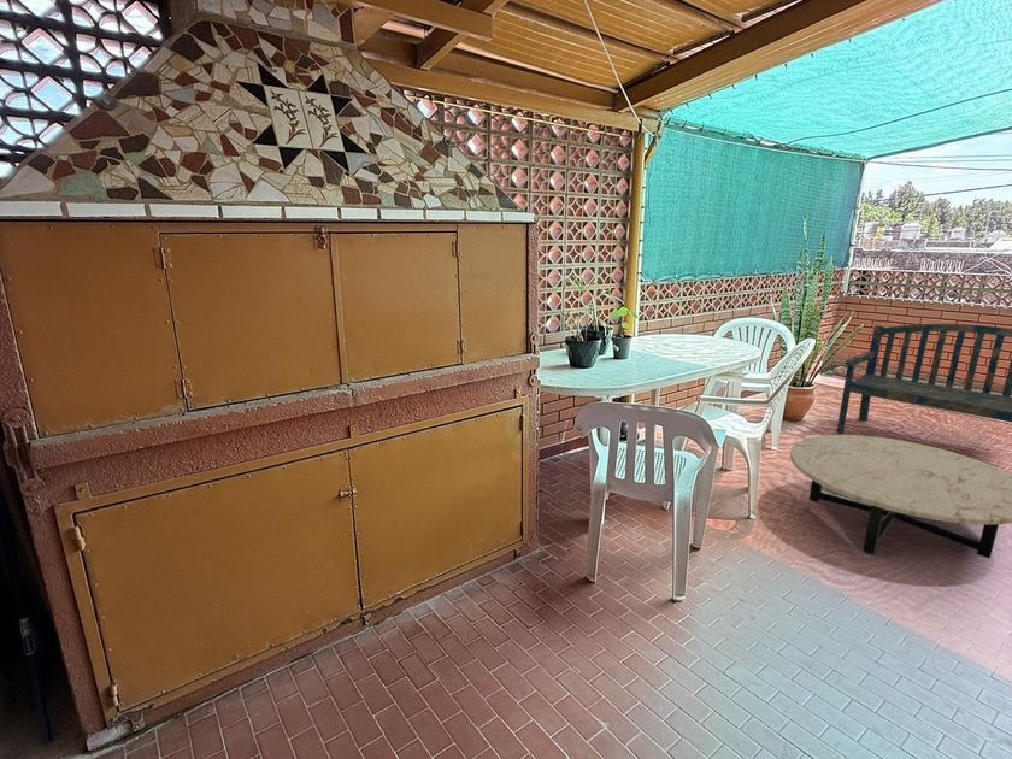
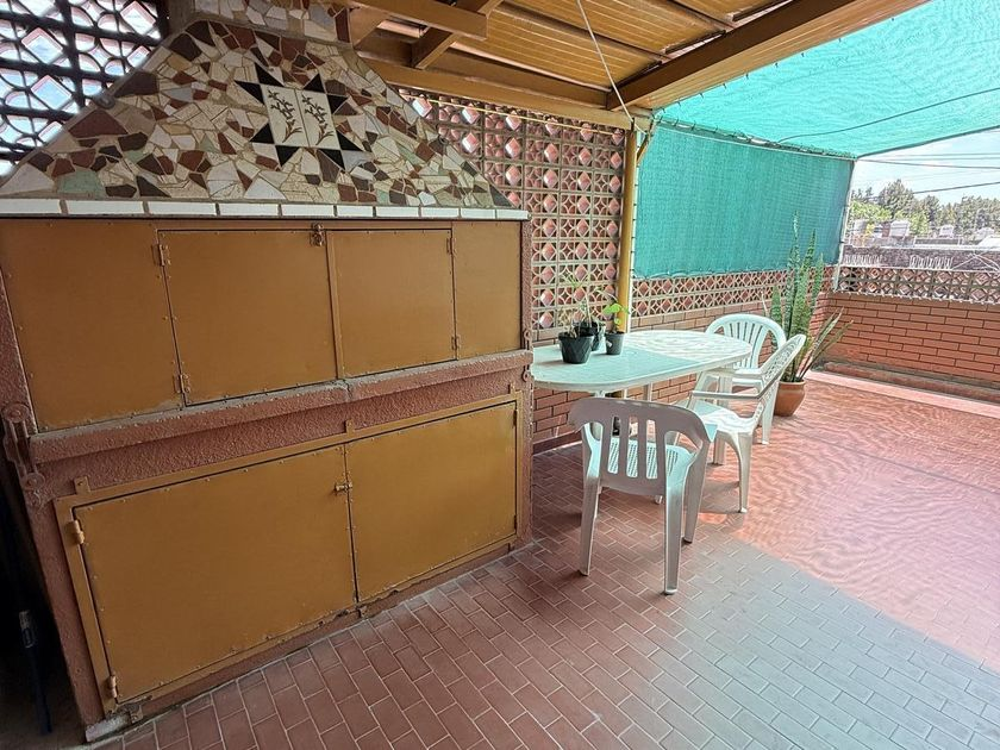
- coffee table [789,434,1012,559]
- garden bench [835,323,1012,434]
